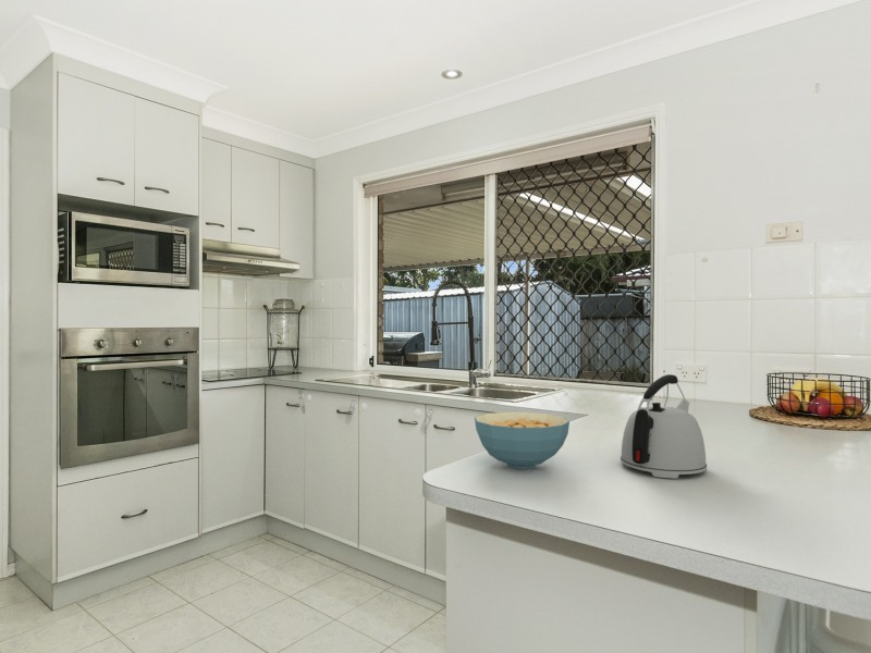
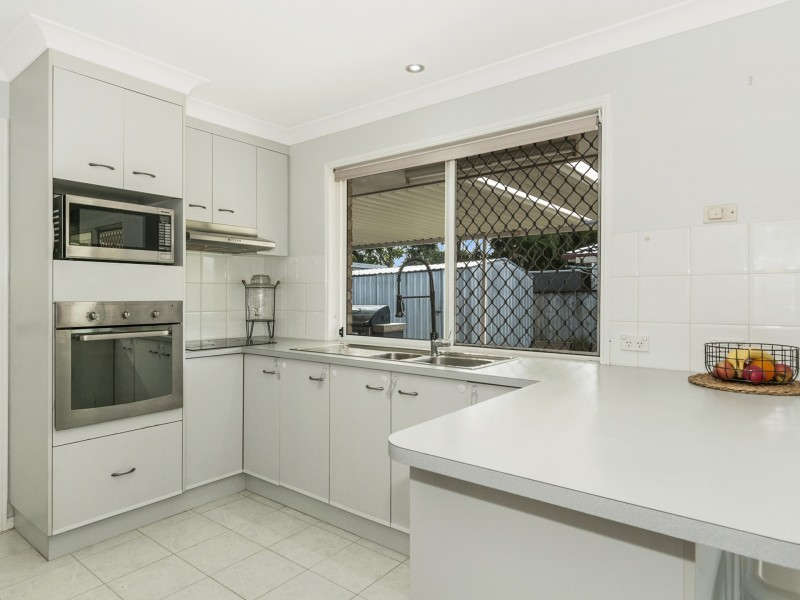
- kettle [619,373,708,479]
- cereal bowl [474,411,571,470]
